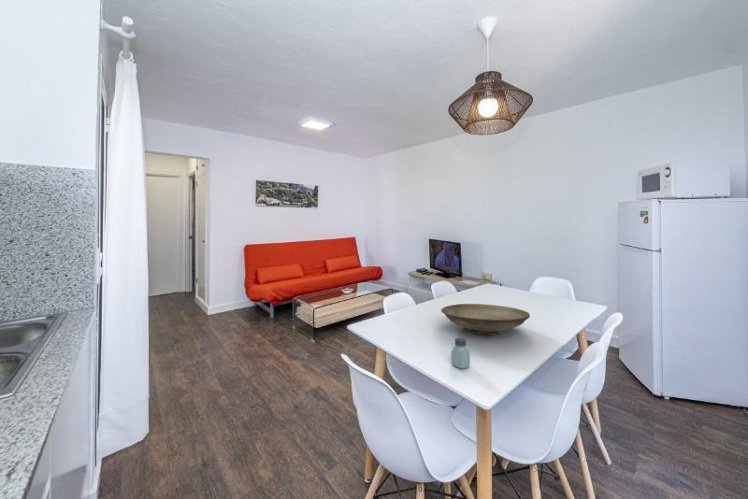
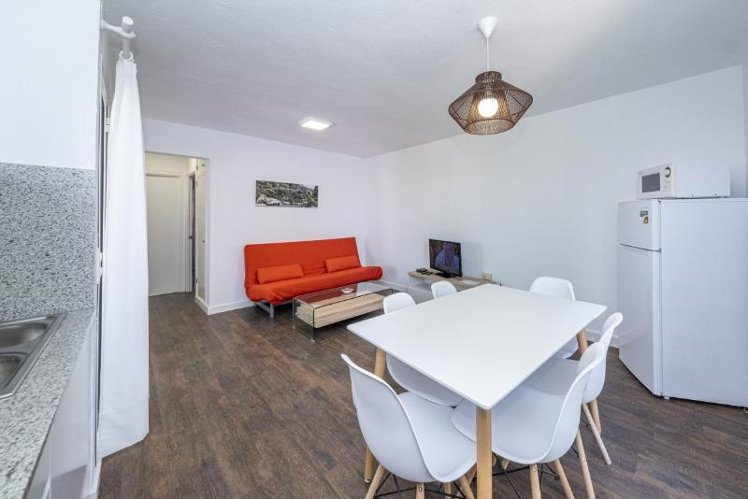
- decorative bowl [440,303,531,336]
- saltshaker [450,337,471,370]
